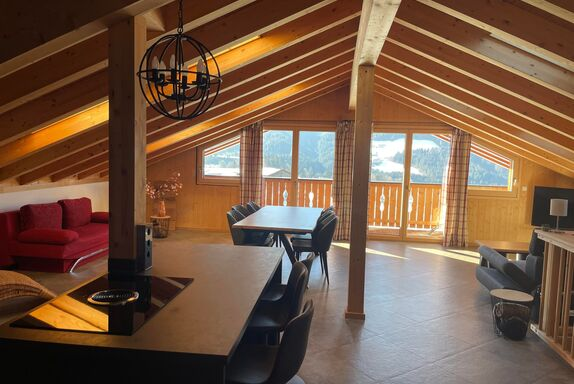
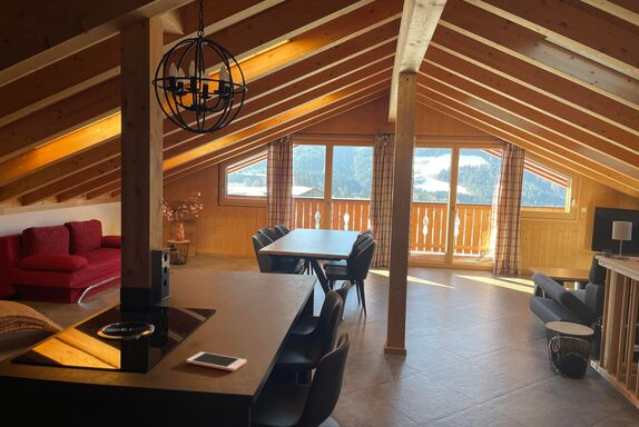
+ cell phone [185,351,247,373]
